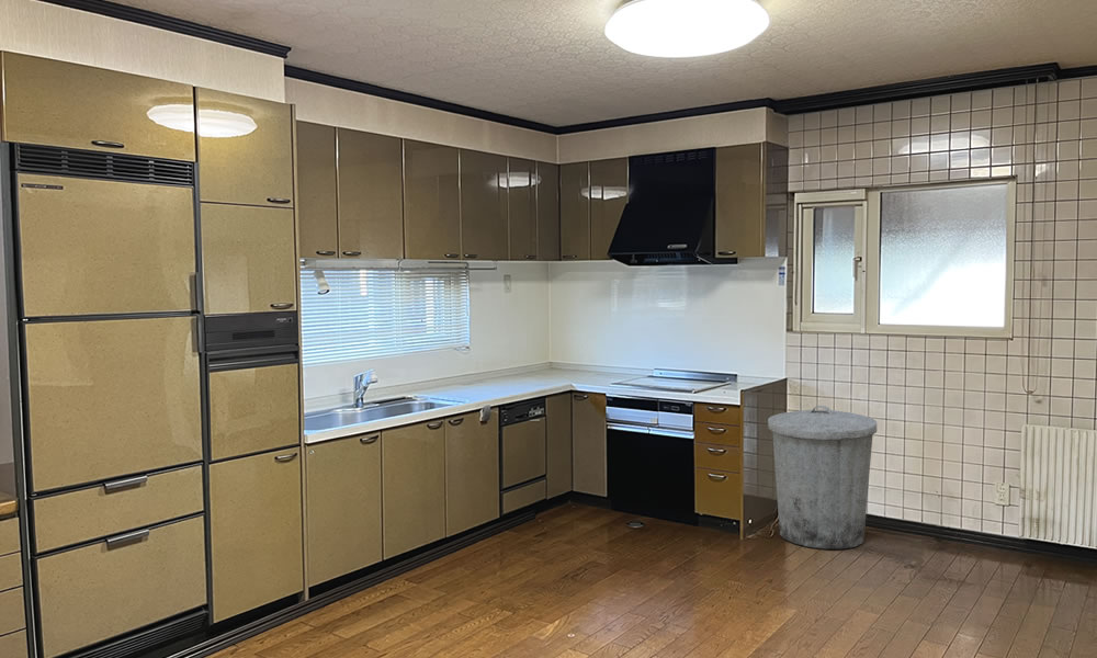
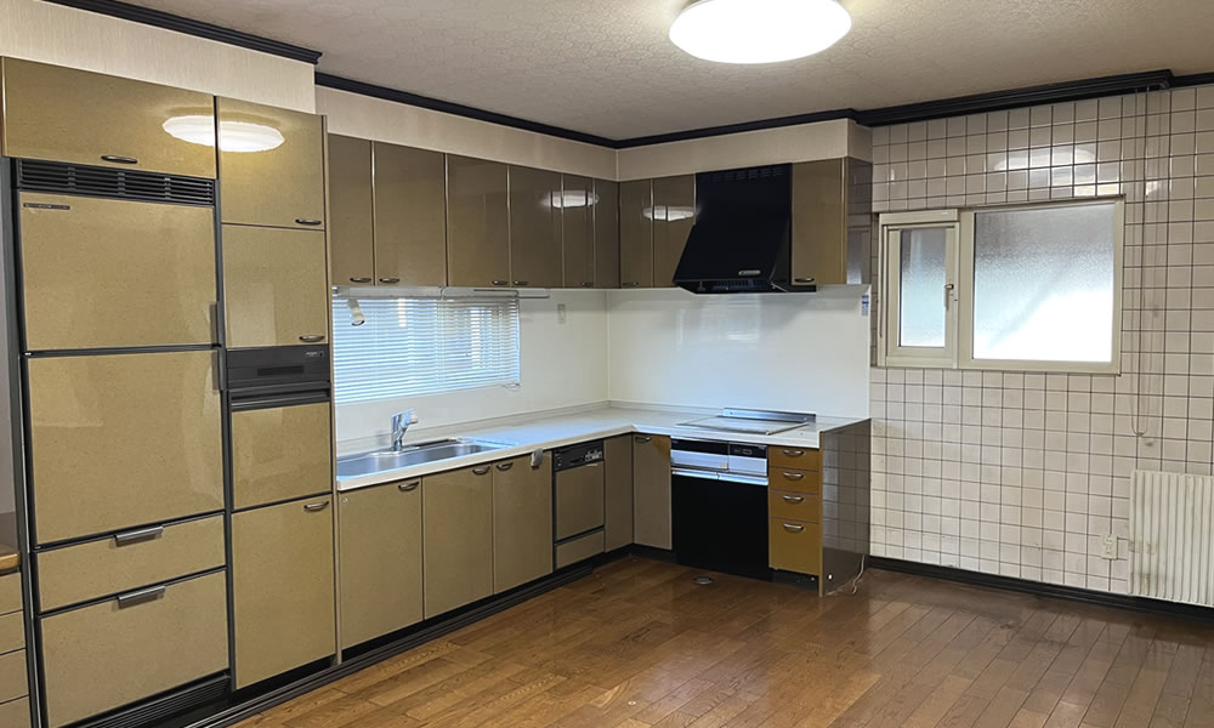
- trash can [767,405,879,551]
